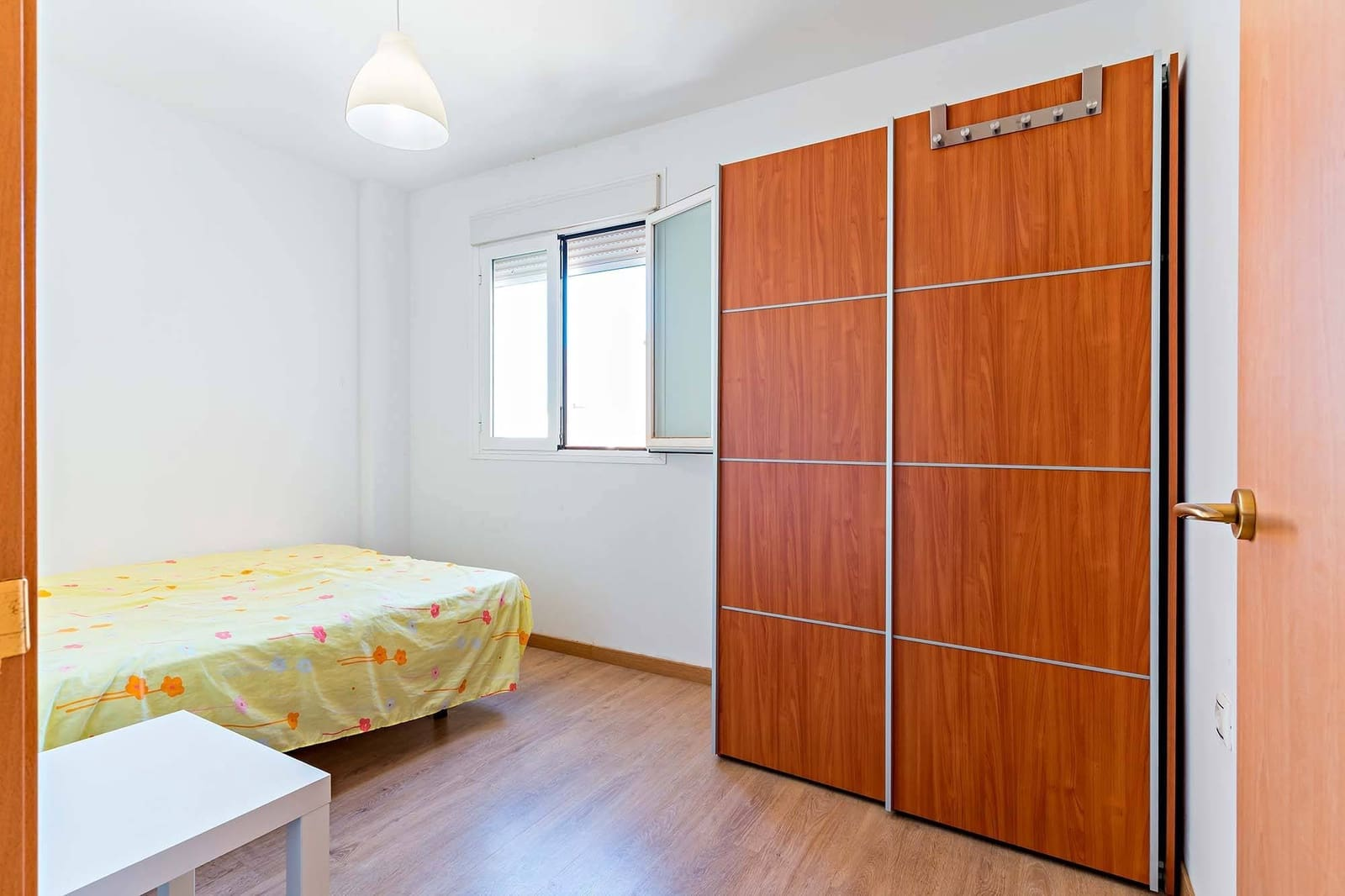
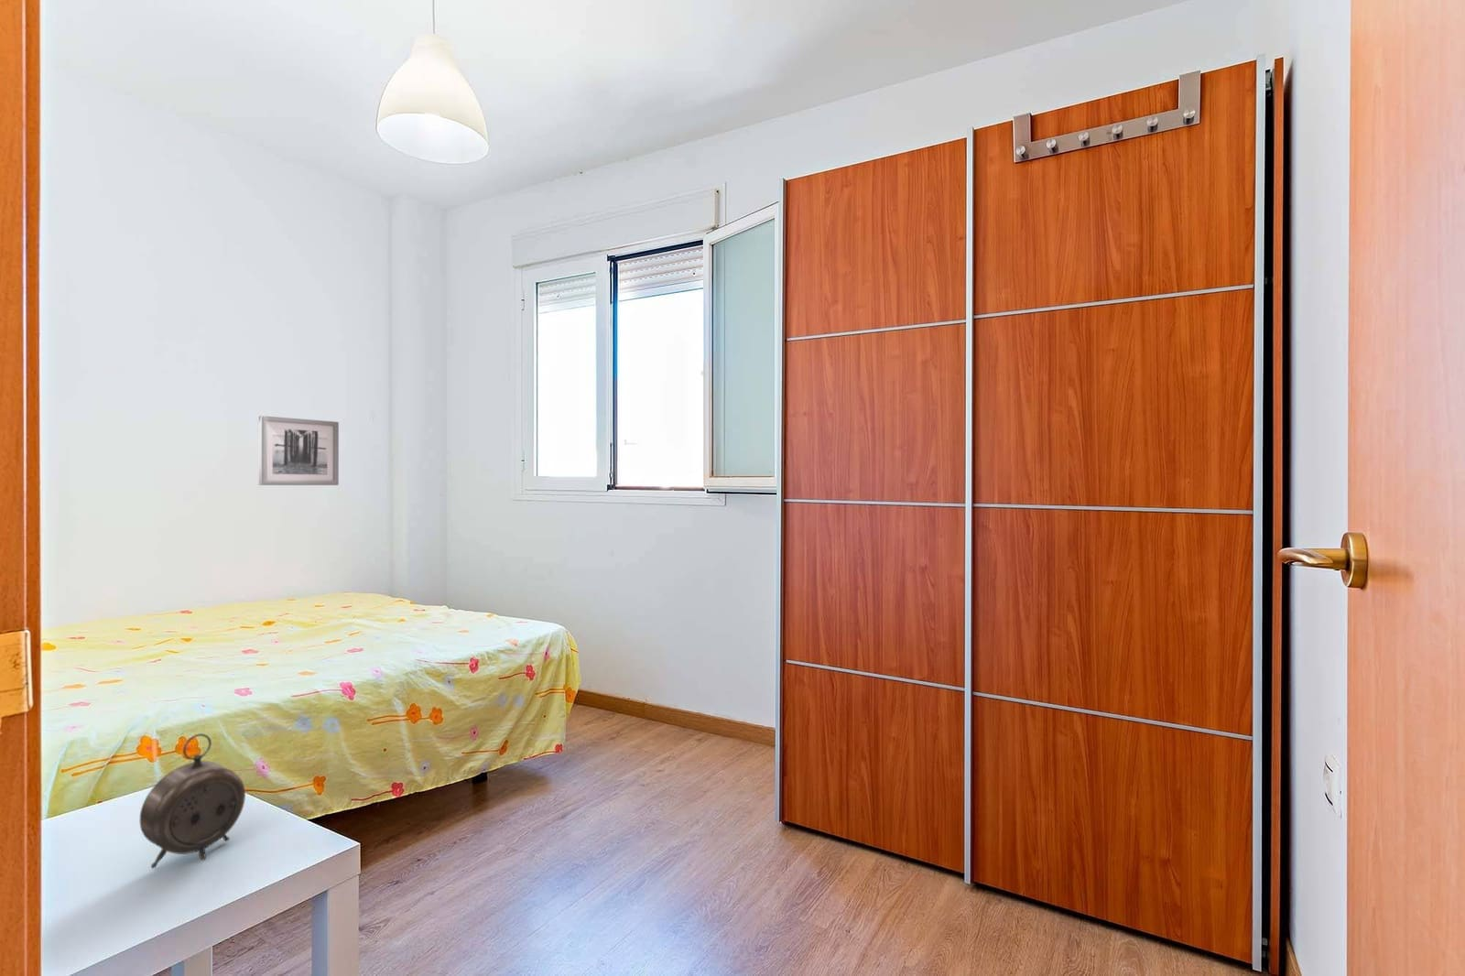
+ wall art [258,415,340,486]
+ alarm clock [139,732,246,869]
